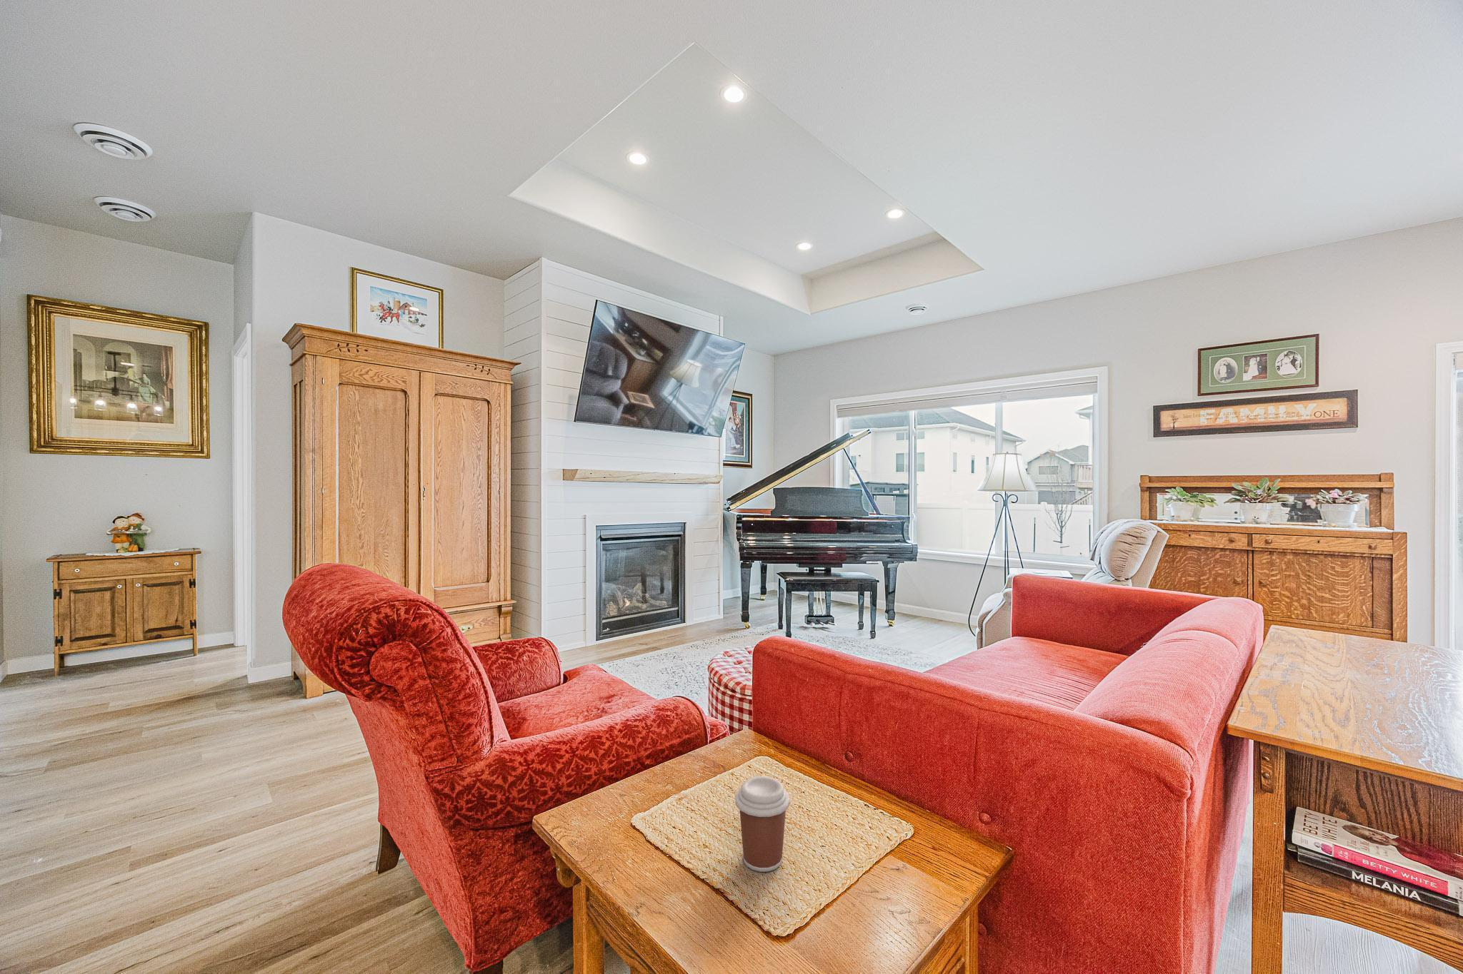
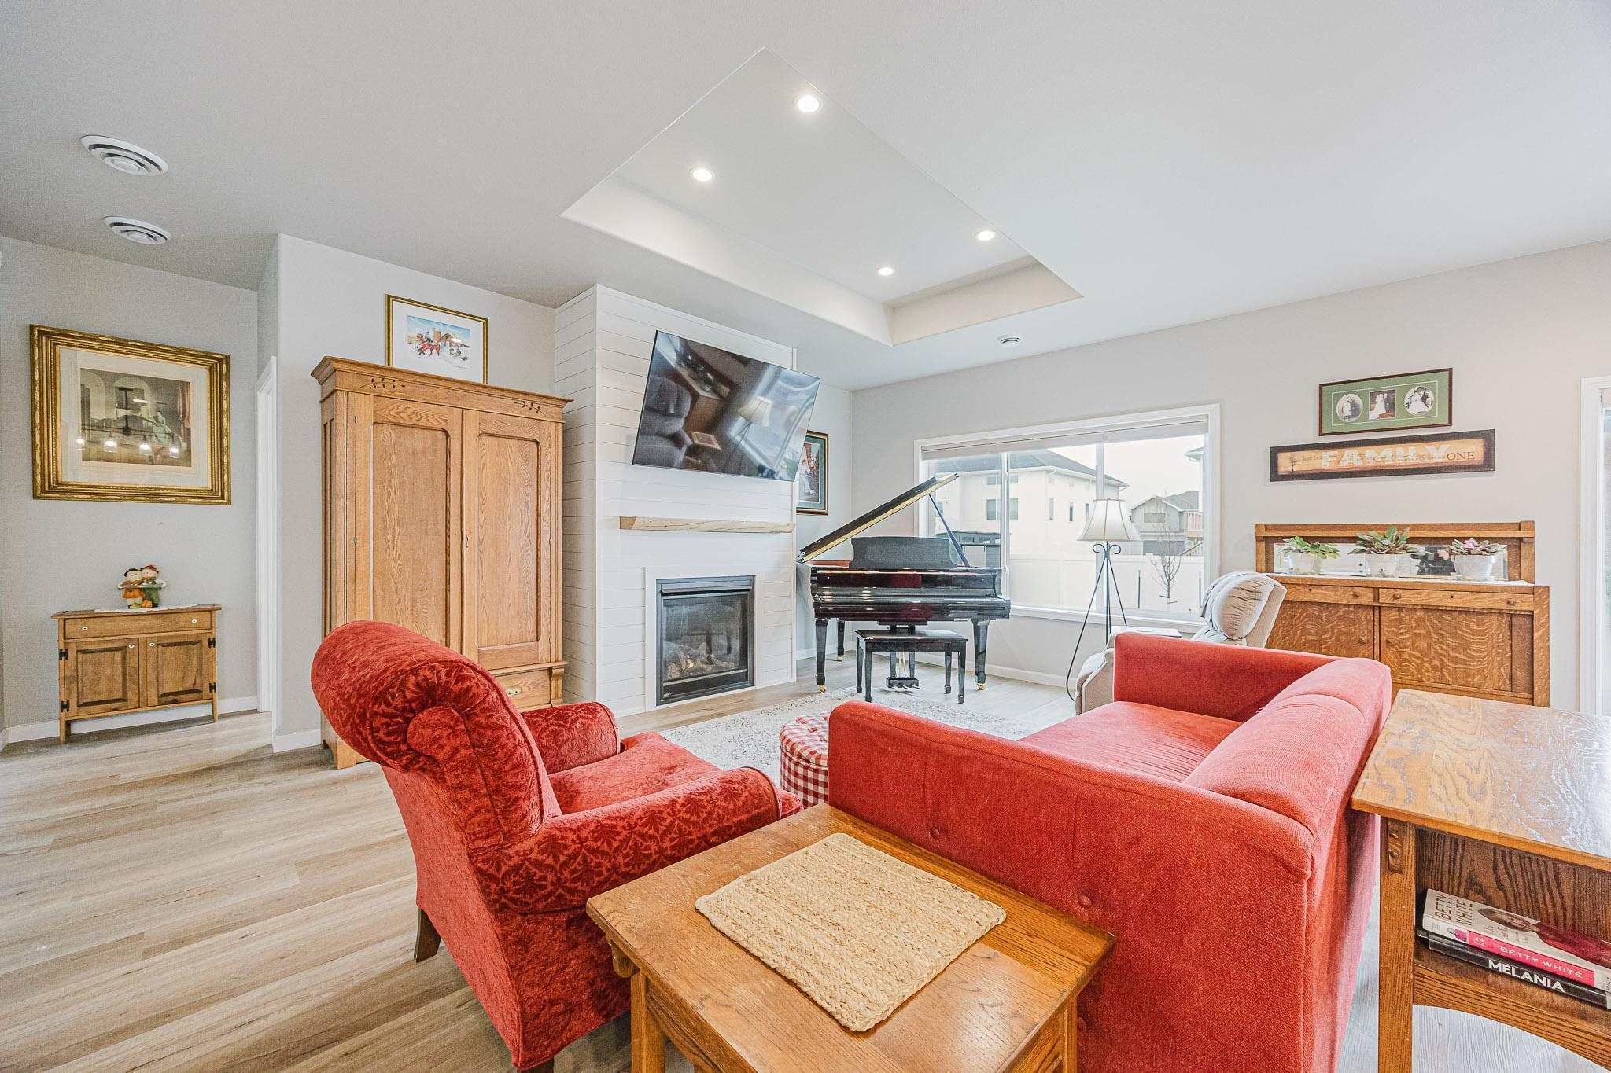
- coffee cup [734,776,791,873]
